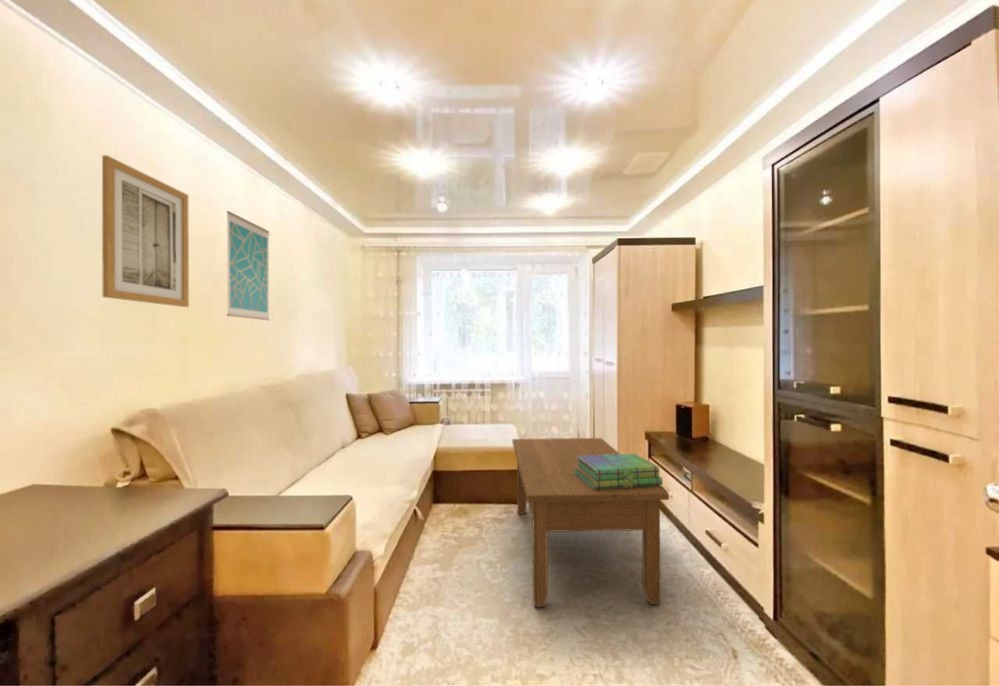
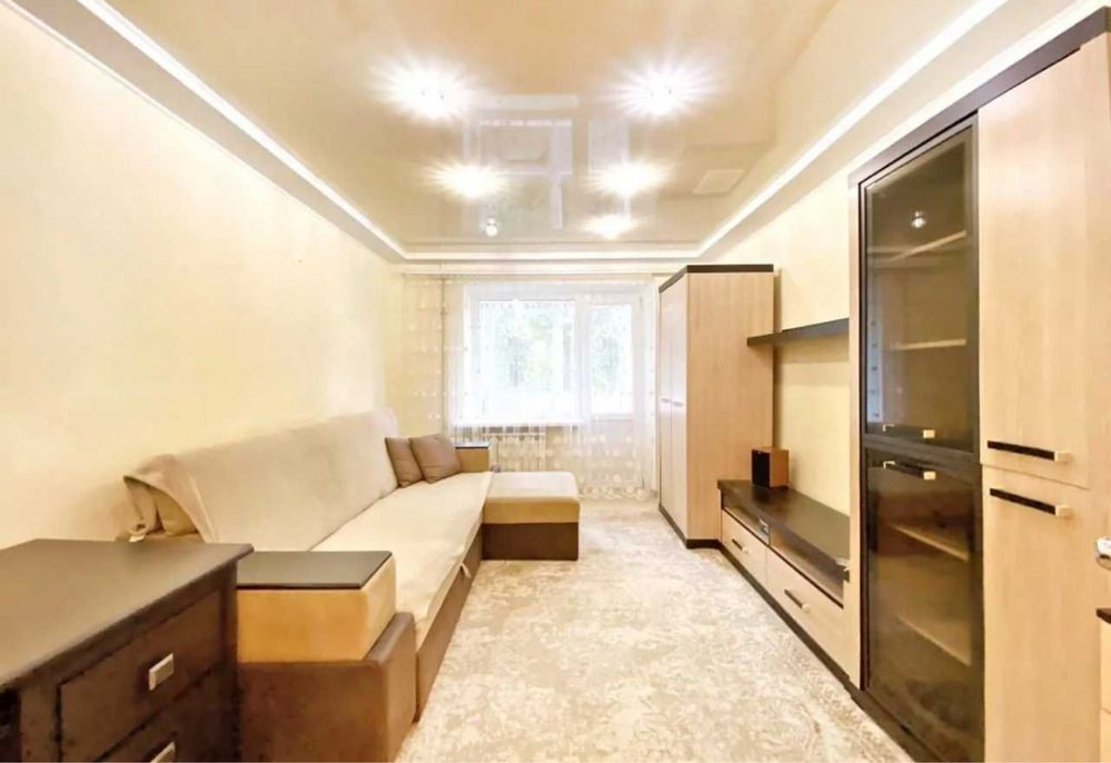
- wall art [226,210,271,321]
- coffee table [511,437,670,608]
- wall art [101,154,190,308]
- stack of books [574,453,664,490]
